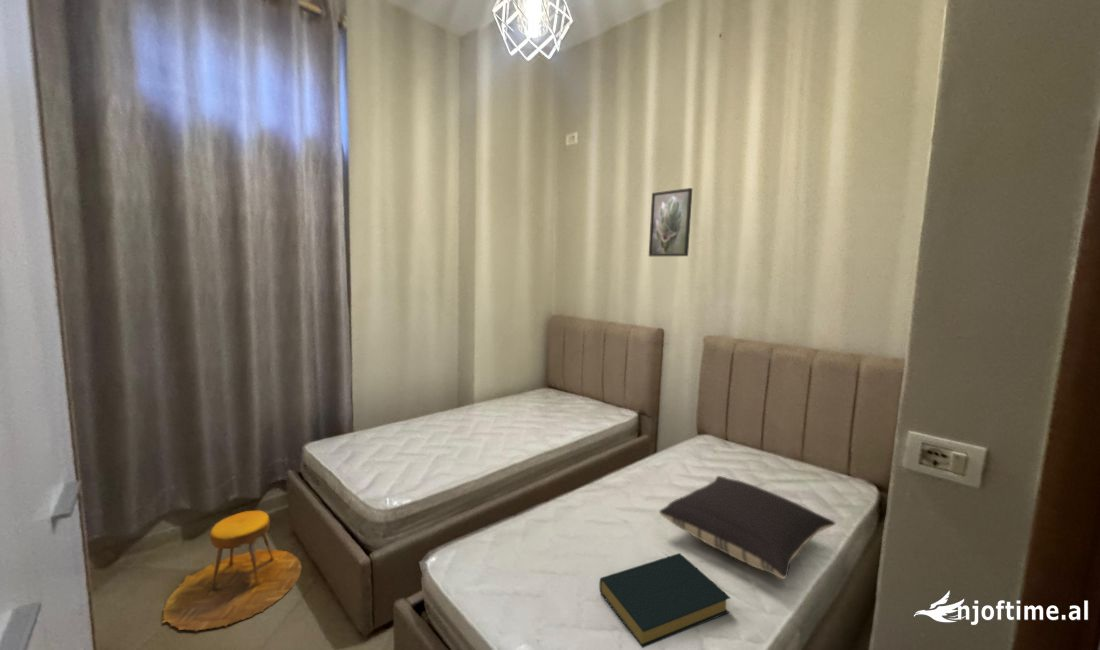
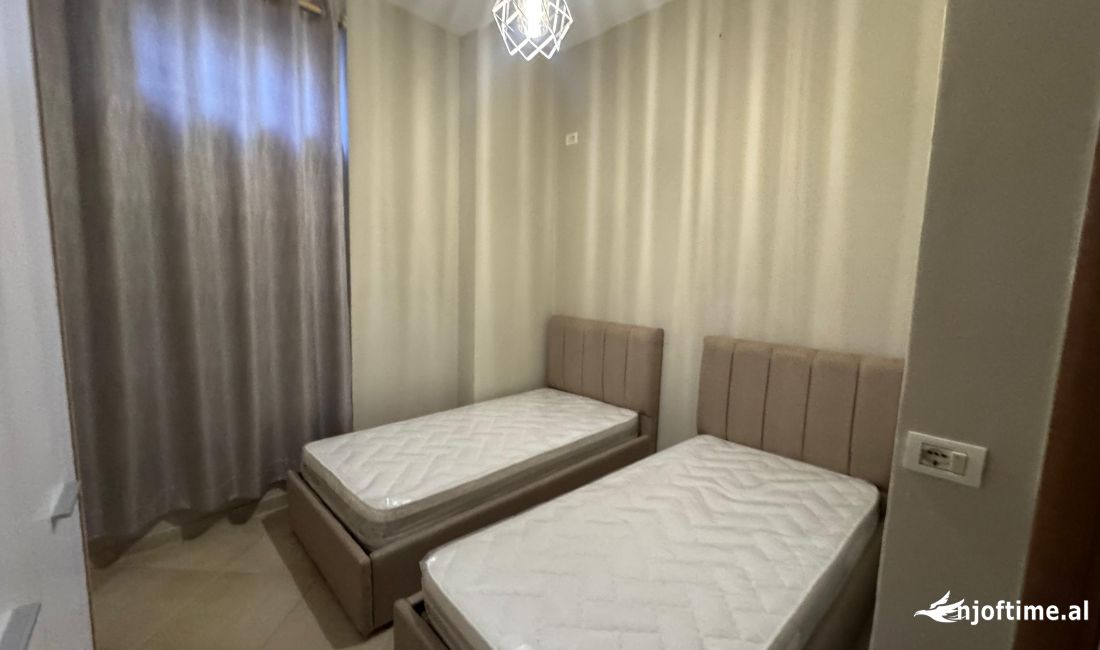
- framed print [648,187,693,257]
- stool [161,510,303,632]
- pillow [658,475,836,580]
- hardback book [599,552,731,649]
